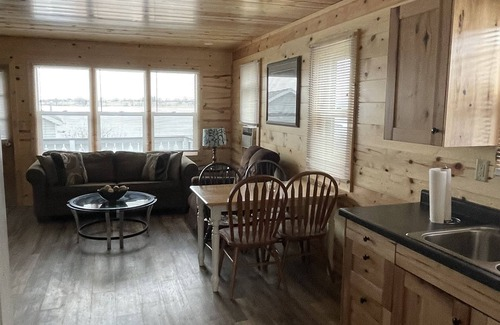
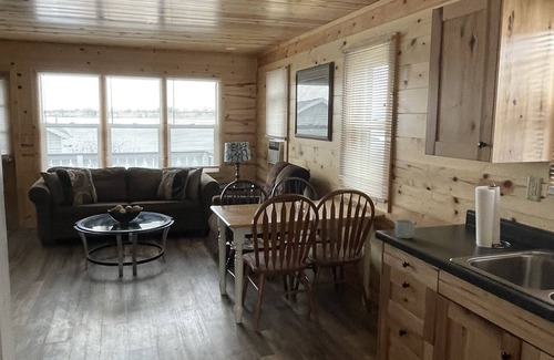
+ mug [394,218,416,239]
